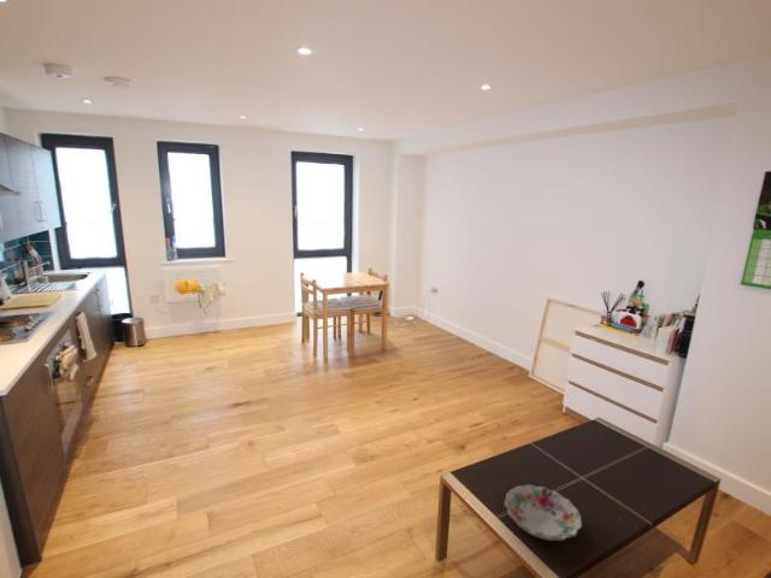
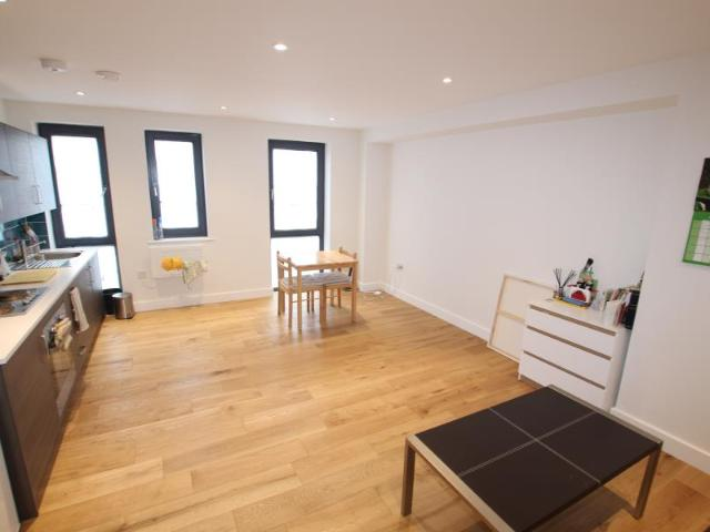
- decorative bowl [504,484,583,542]
